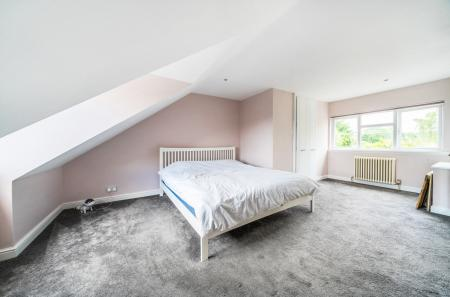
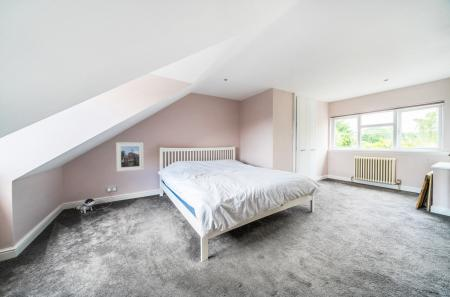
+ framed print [115,141,145,172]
